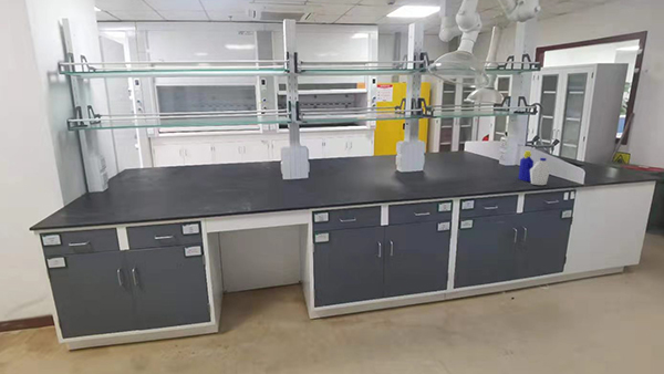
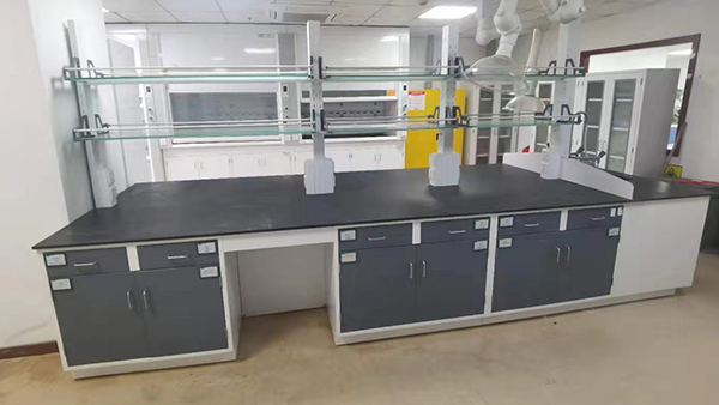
- bottle [518,149,551,186]
